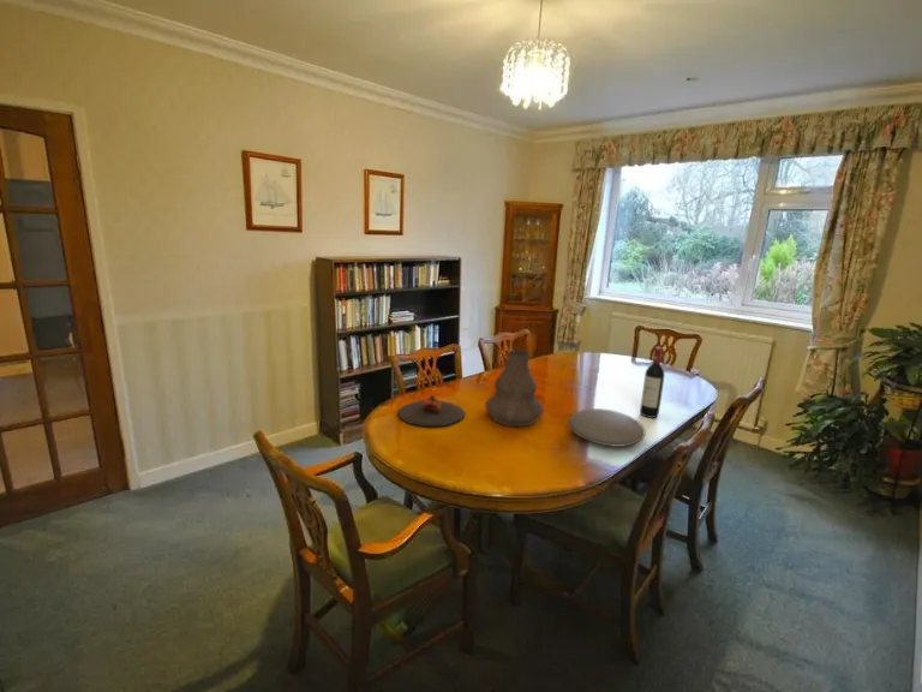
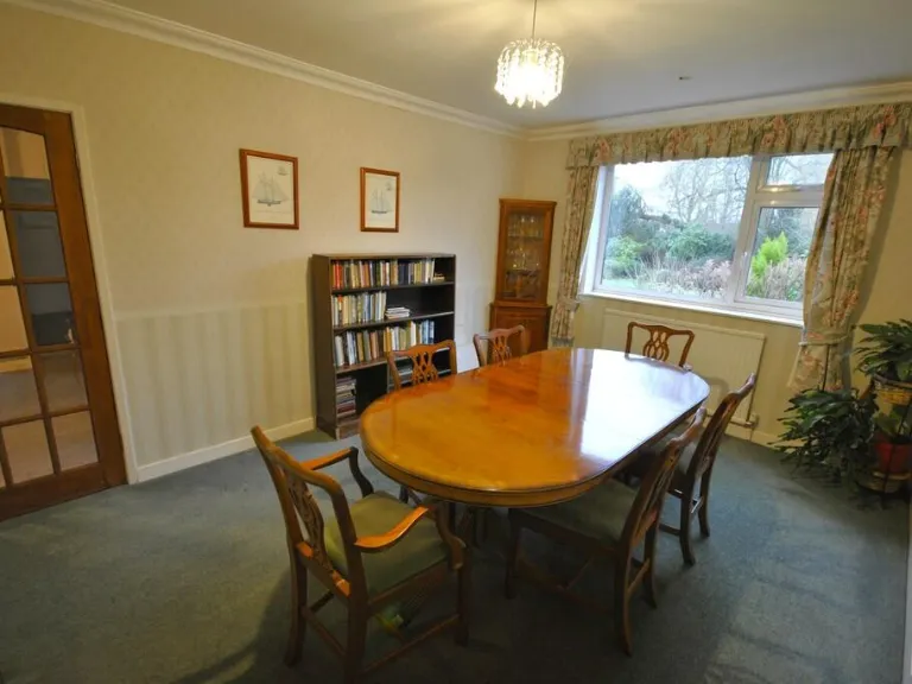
- plate [567,407,646,448]
- wine bottle [639,346,666,419]
- plate [397,394,466,428]
- vase [484,350,544,428]
